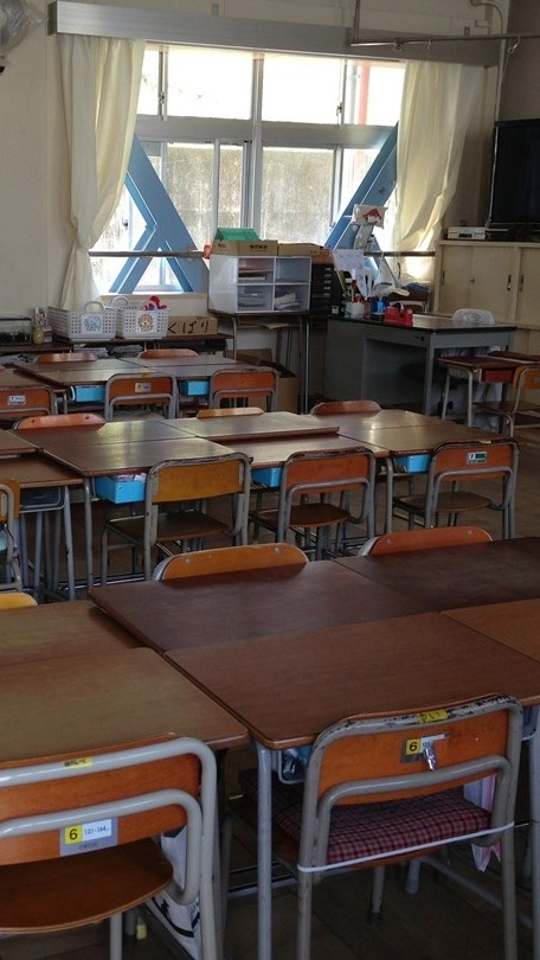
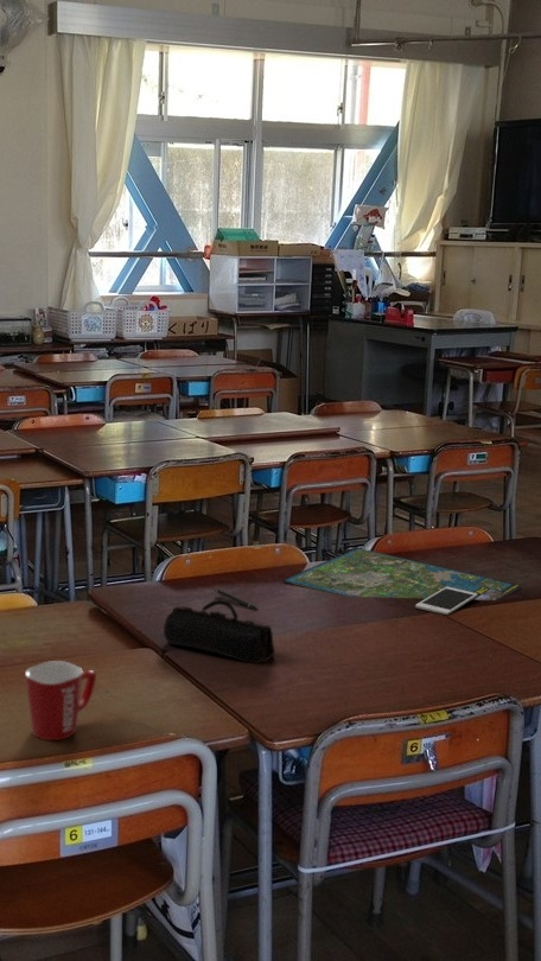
+ pencil case [163,598,275,664]
+ pen [214,587,259,611]
+ cell phone [414,587,477,616]
+ mug [24,660,97,742]
+ board game [282,547,523,602]
